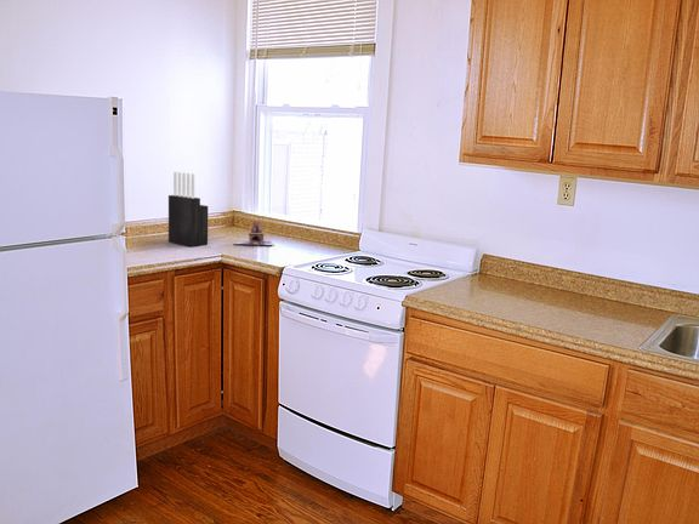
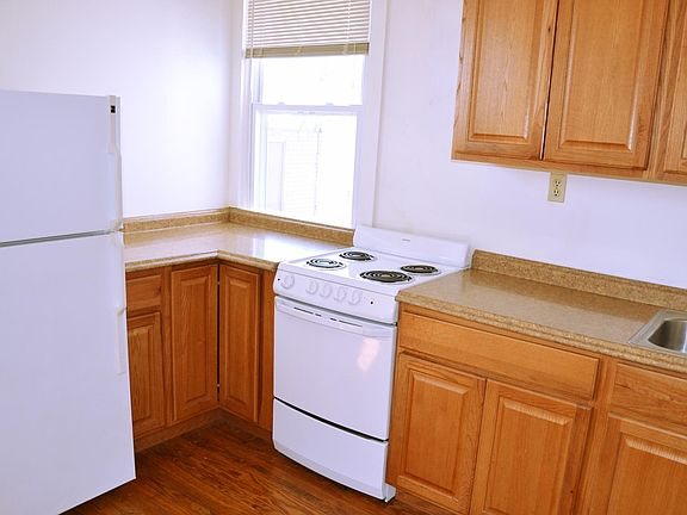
- teapot [233,221,273,246]
- knife block [167,171,209,247]
